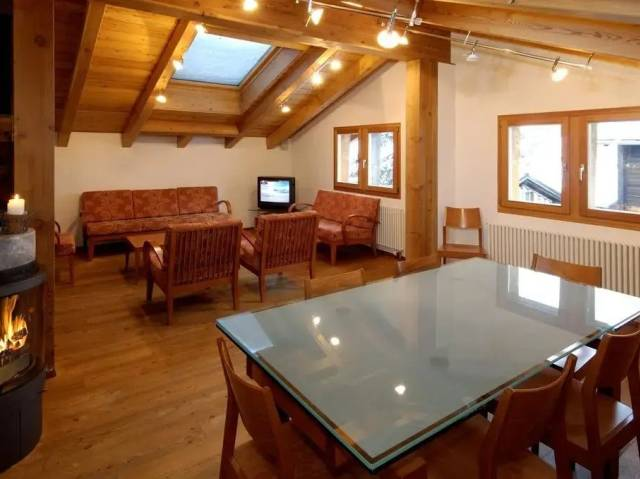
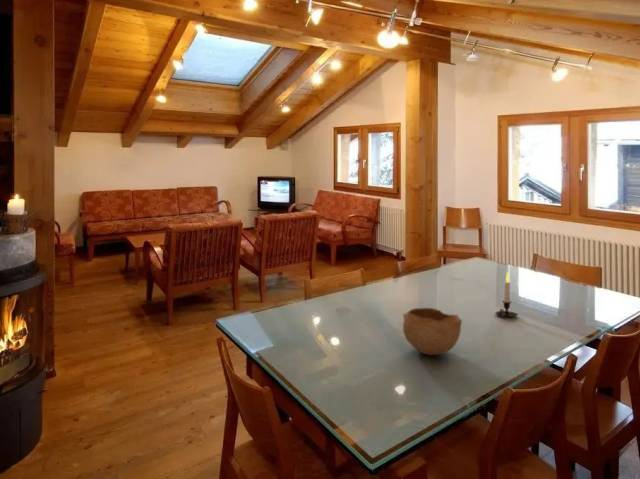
+ bowl [402,307,463,356]
+ candle [494,270,519,318]
